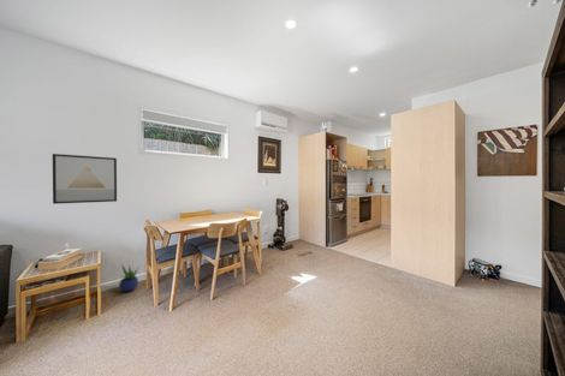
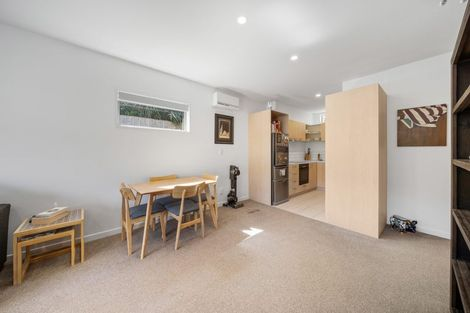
- potted plant [118,263,141,292]
- wall art [52,153,118,205]
